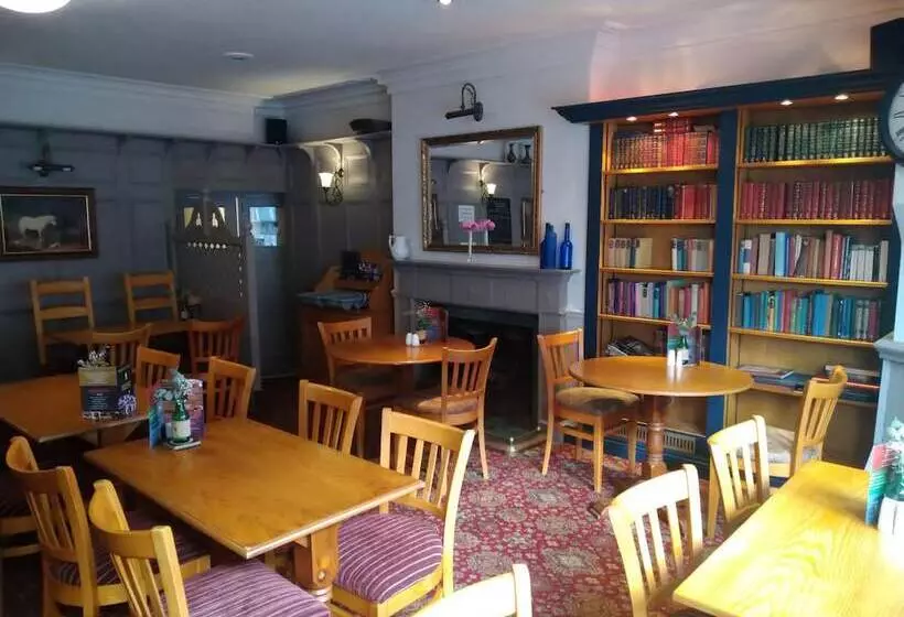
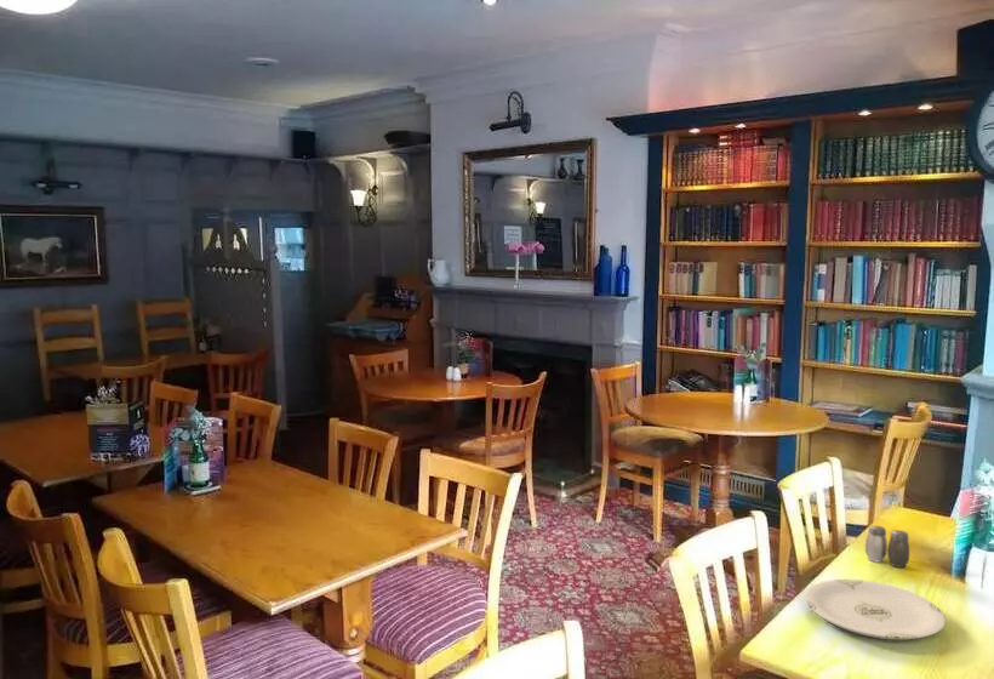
+ plate [804,578,947,641]
+ salt and pepper shaker [864,524,910,569]
